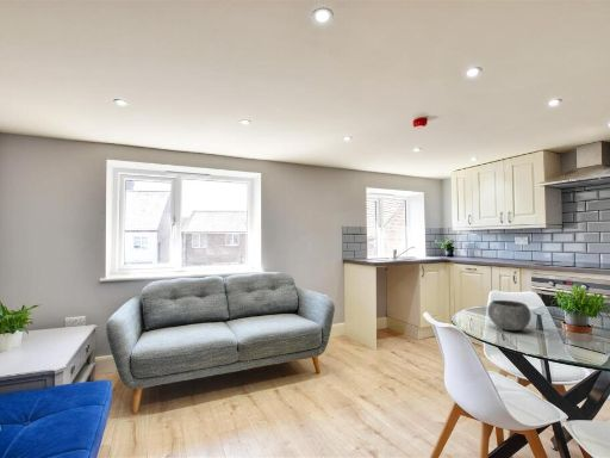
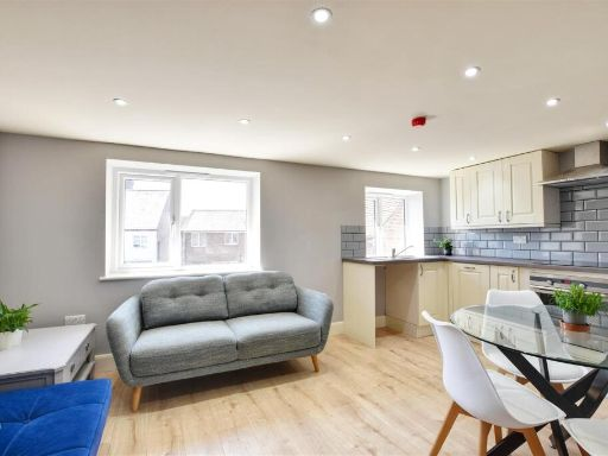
- bowl [487,299,533,332]
